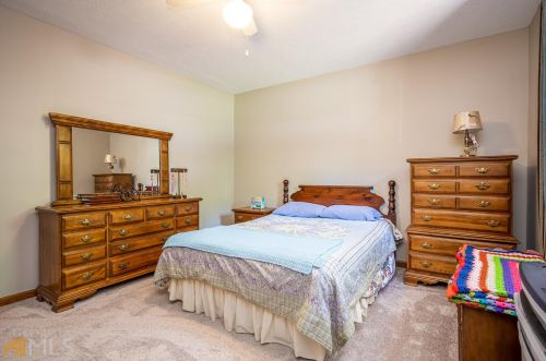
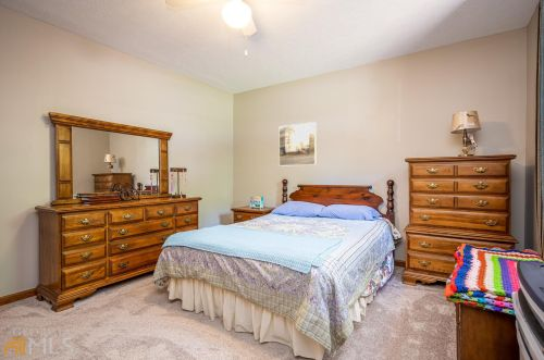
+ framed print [277,121,317,167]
